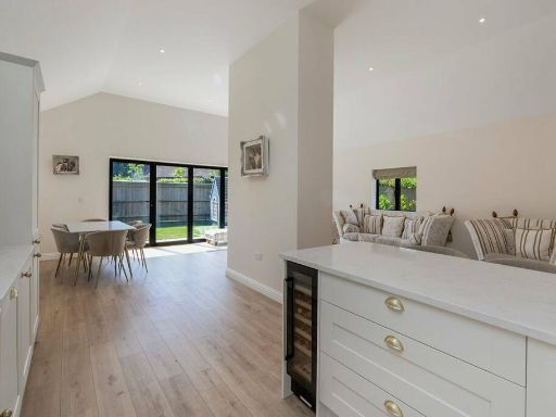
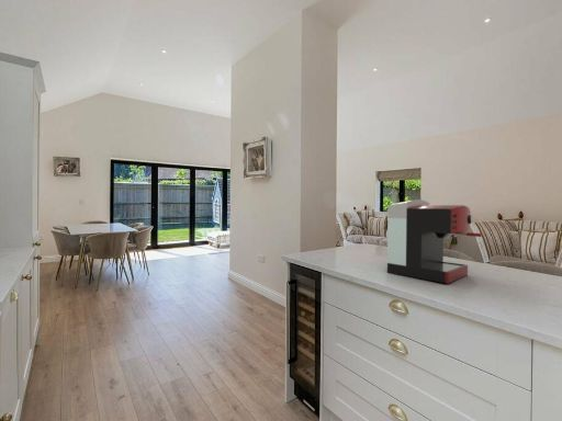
+ coffee maker [386,198,483,285]
